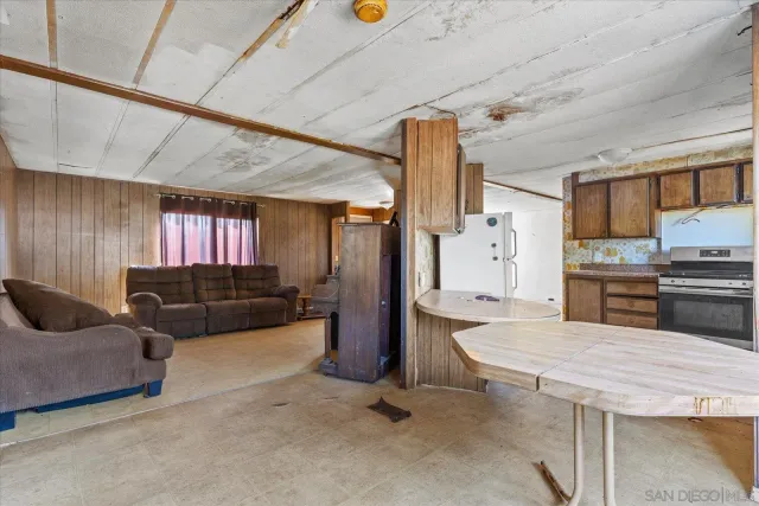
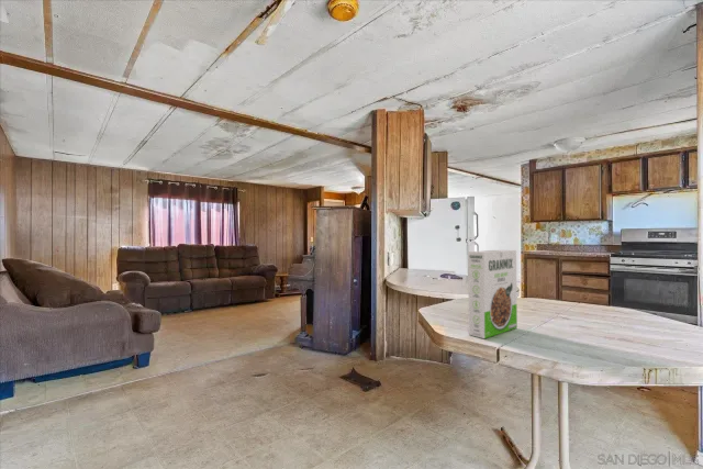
+ cereal box [467,249,518,339]
